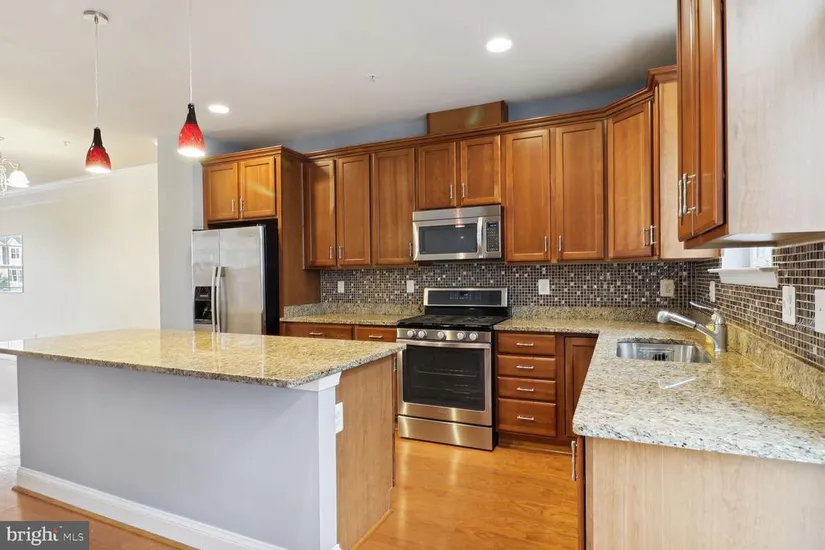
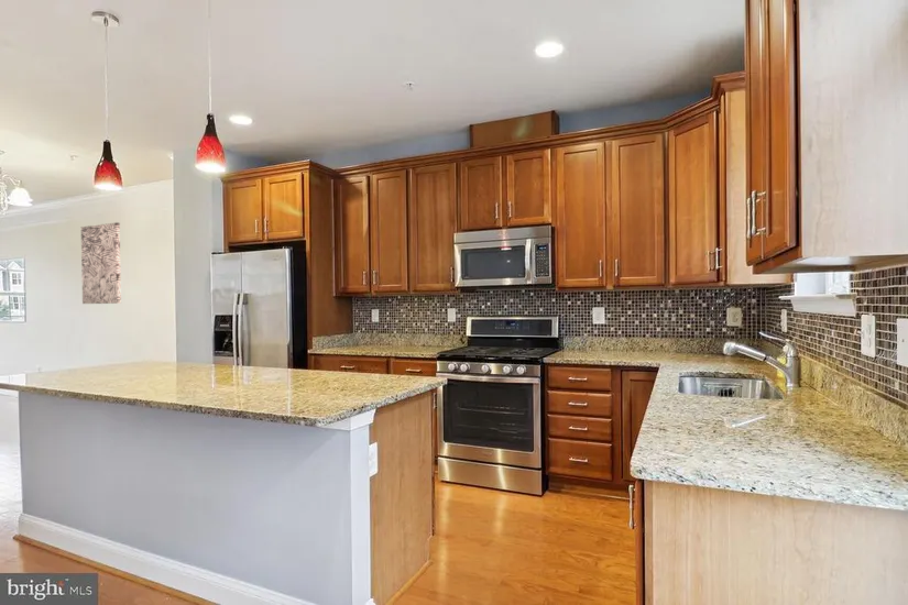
+ wall art [80,221,122,305]
